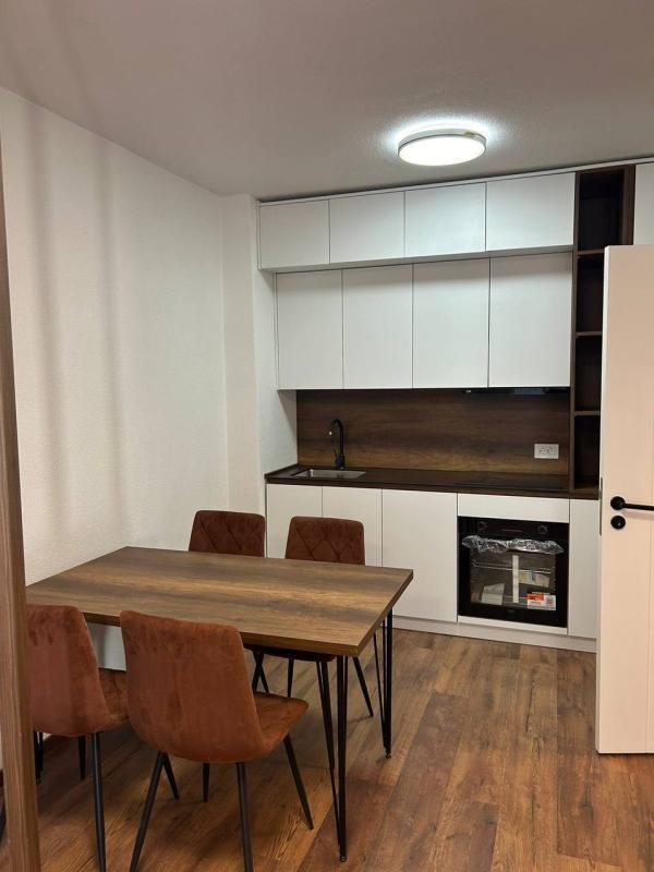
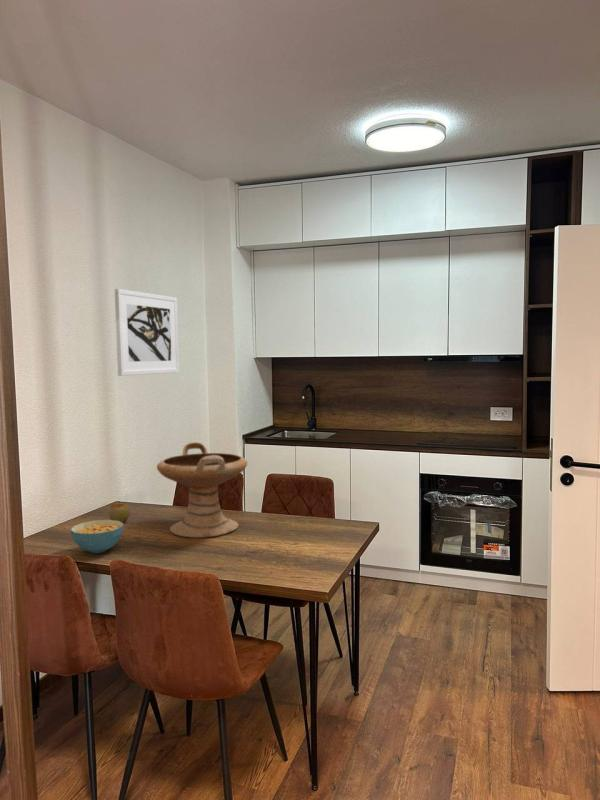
+ apple [108,500,130,523]
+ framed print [114,288,180,377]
+ cereal bowl [69,519,125,554]
+ decorative bowl [156,441,248,539]
